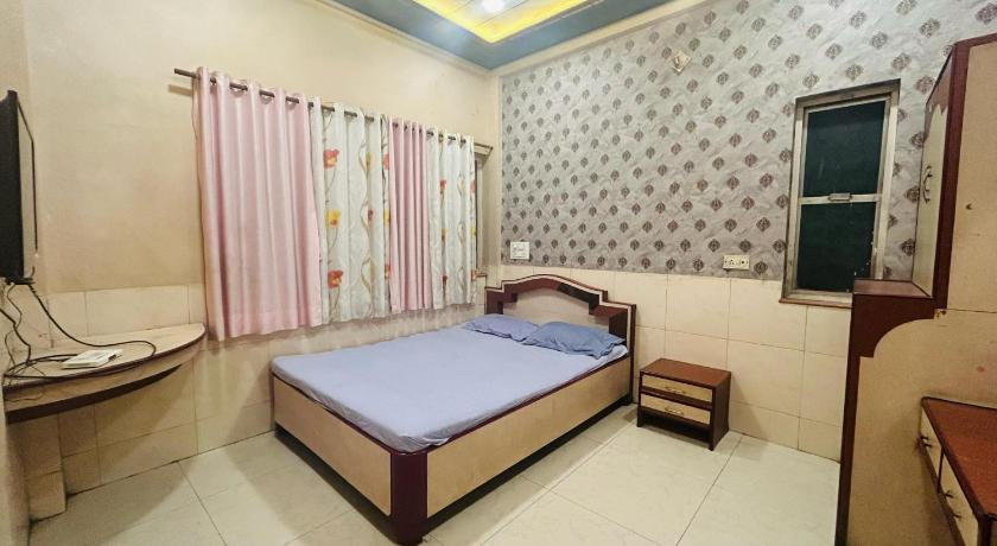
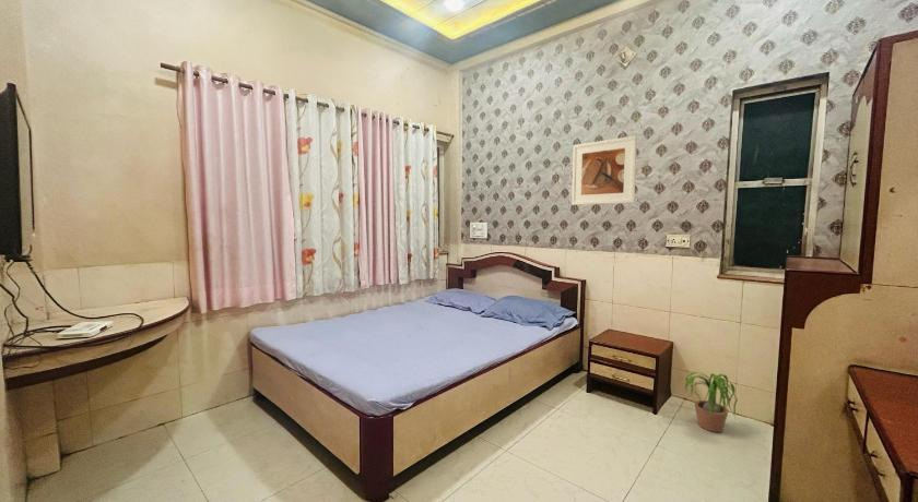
+ potted plant [679,371,739,433]
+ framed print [570,134,638,206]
